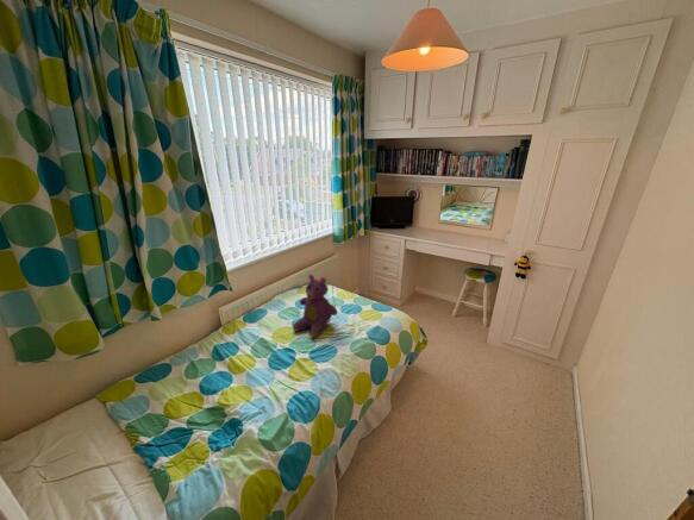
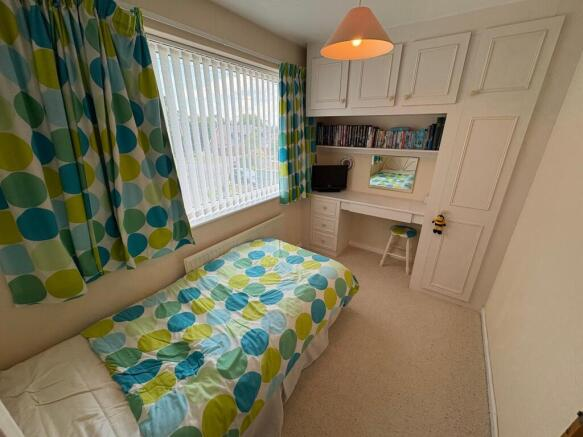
- teddy bear [292,274,338,339]
